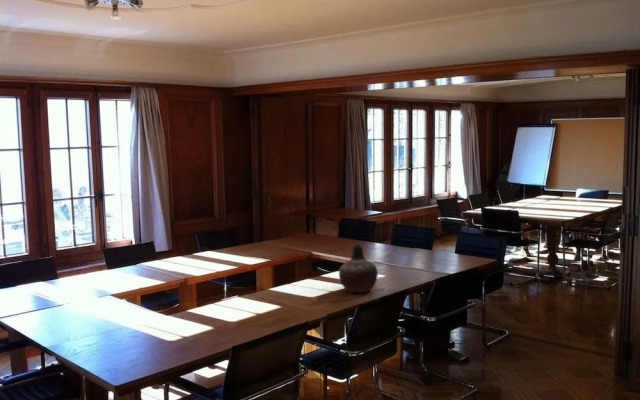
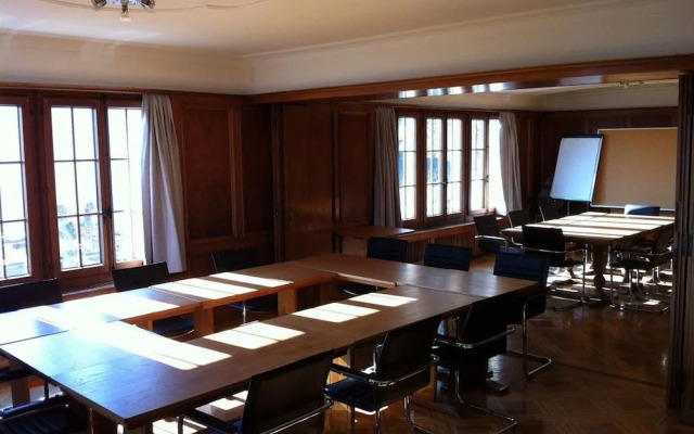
- vase [338,243,379,293]
